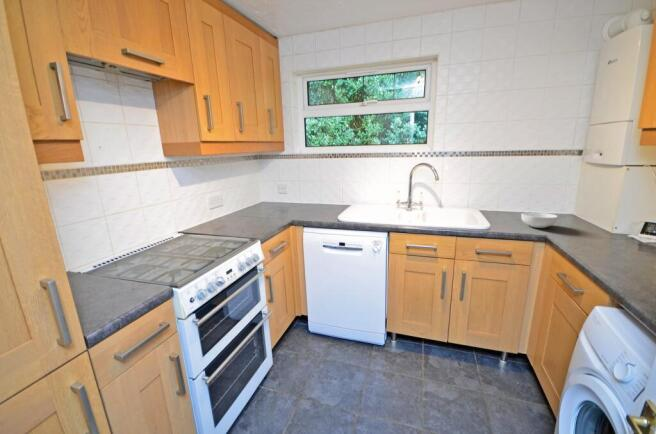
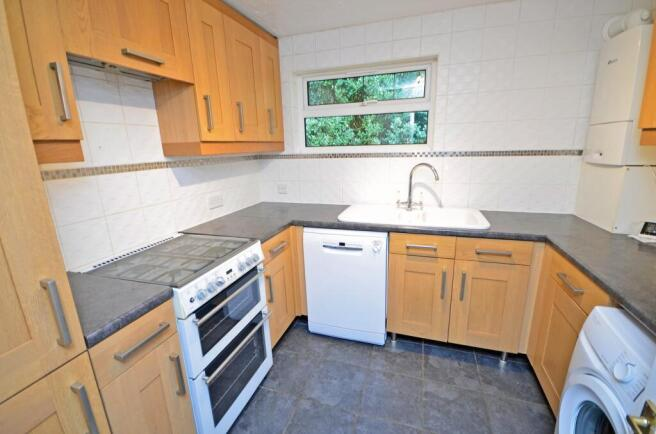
- cereal bowl [520,211,558,229]
